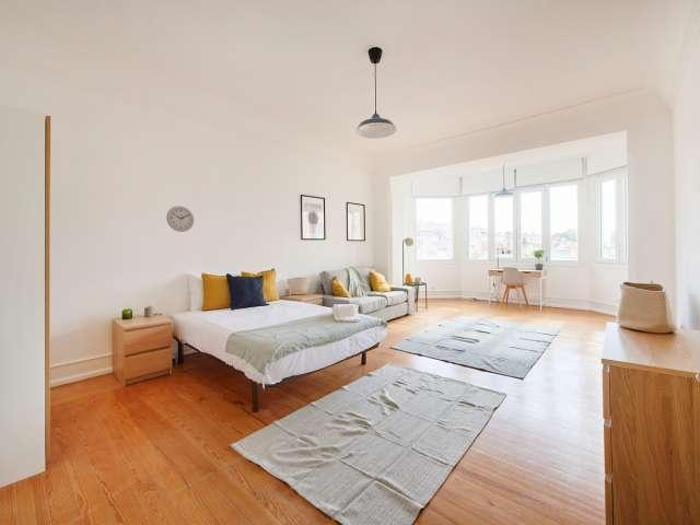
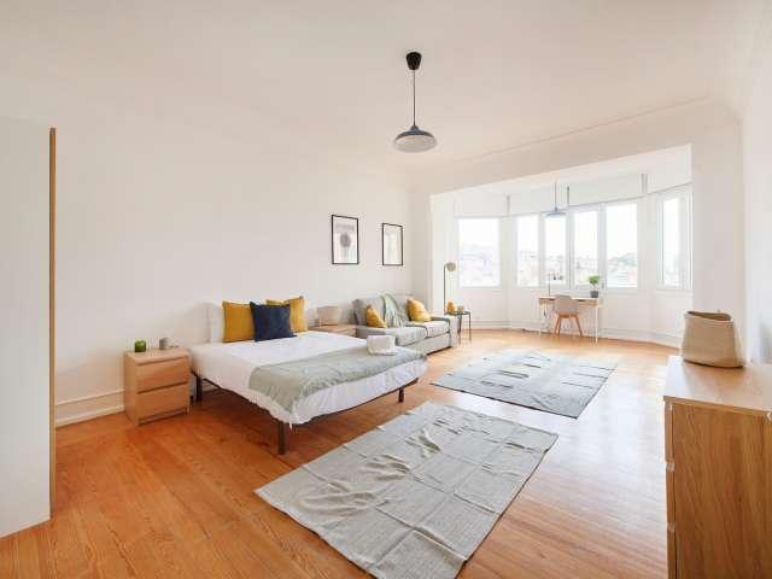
- wall clock [165,205,195,233]
